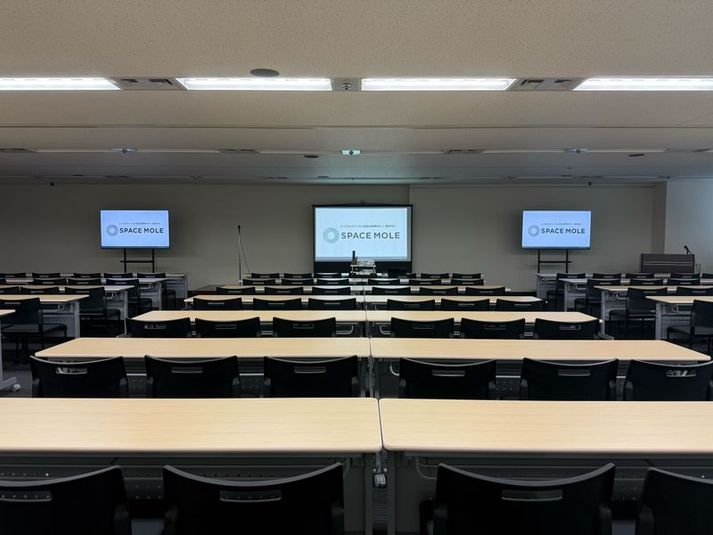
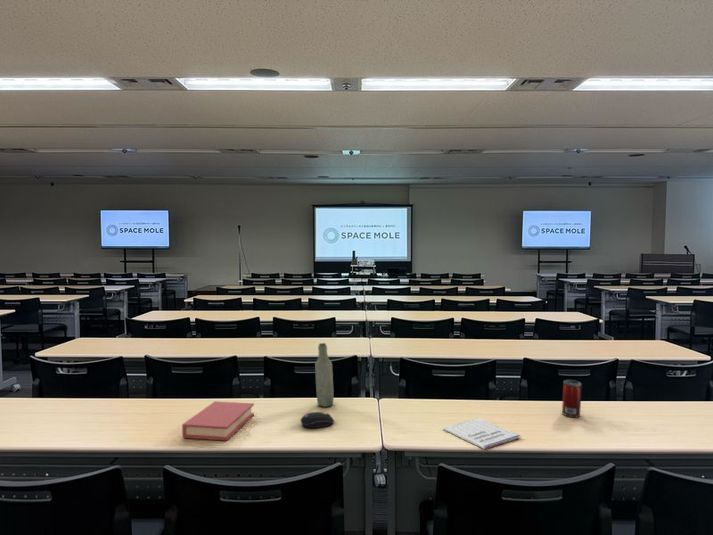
+ notebook [442,417,522,450]
+ beverage can [561,379,583,418]
+ computer mouse [300,411,335,429]
+ bottle [314,342,335,408]
+ book [181,400,255,442]
